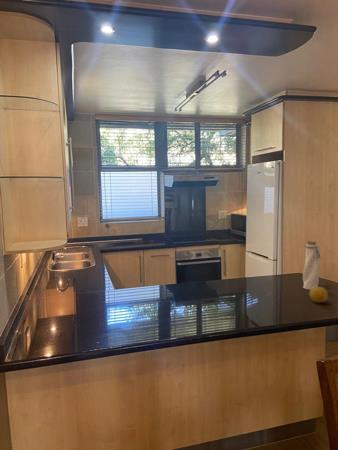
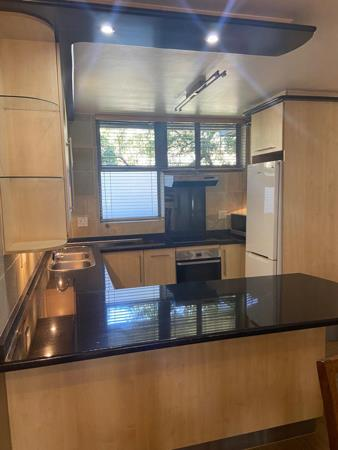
- water bottle [302,240,322,291]
- fruit [309,286,329,304]
